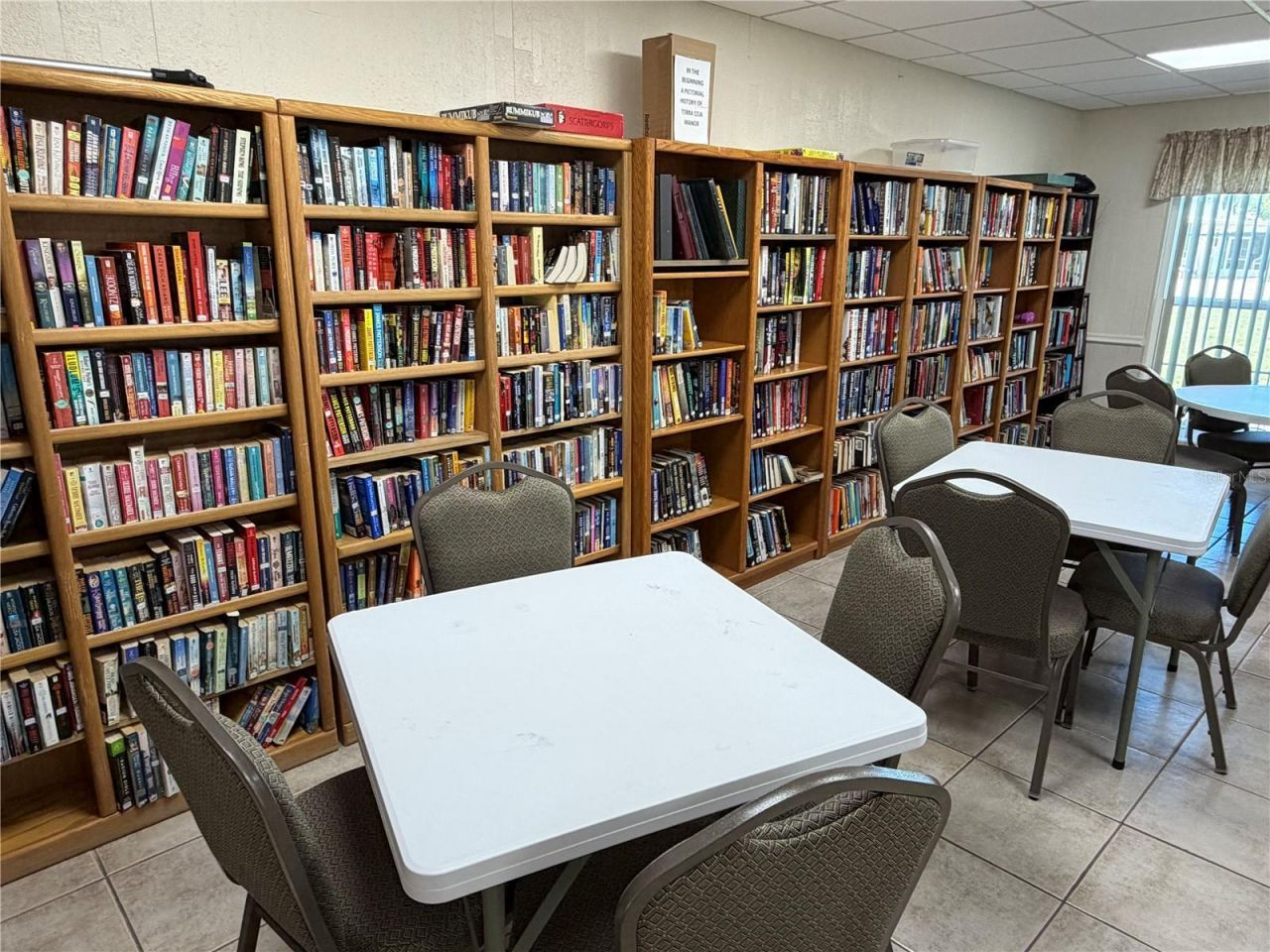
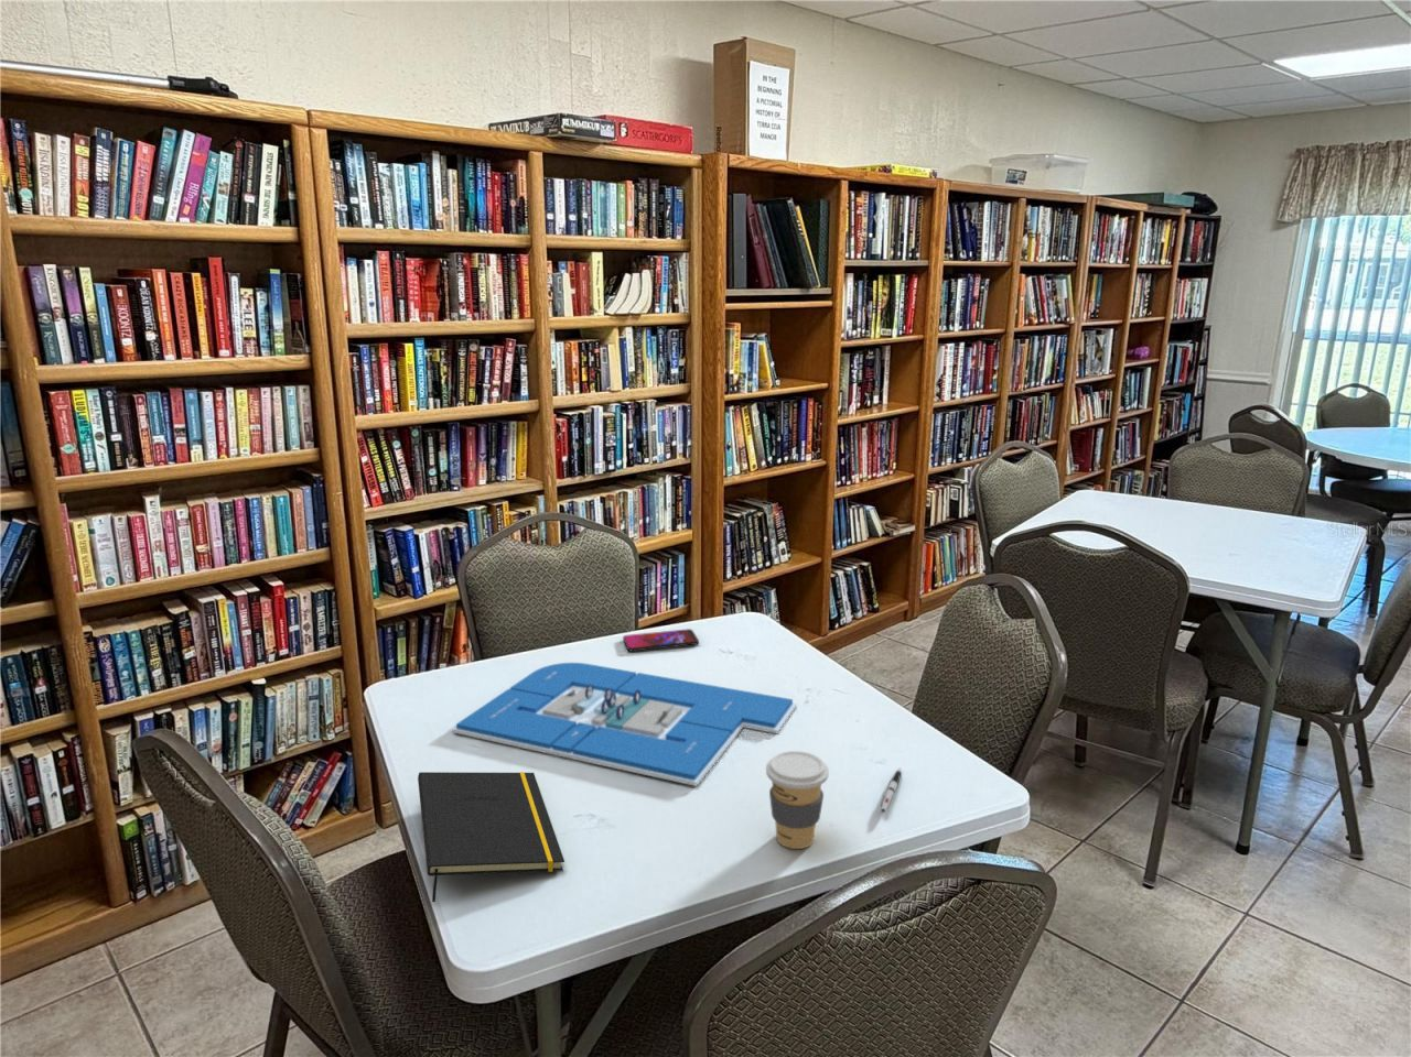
+ board game [452,662,798,787]
+ smartphone [622,627,700,653]
+ coffee cup [765,749,830,850]
+ pen [880,766,902,814]
+ notepad [417,771,566,903]
